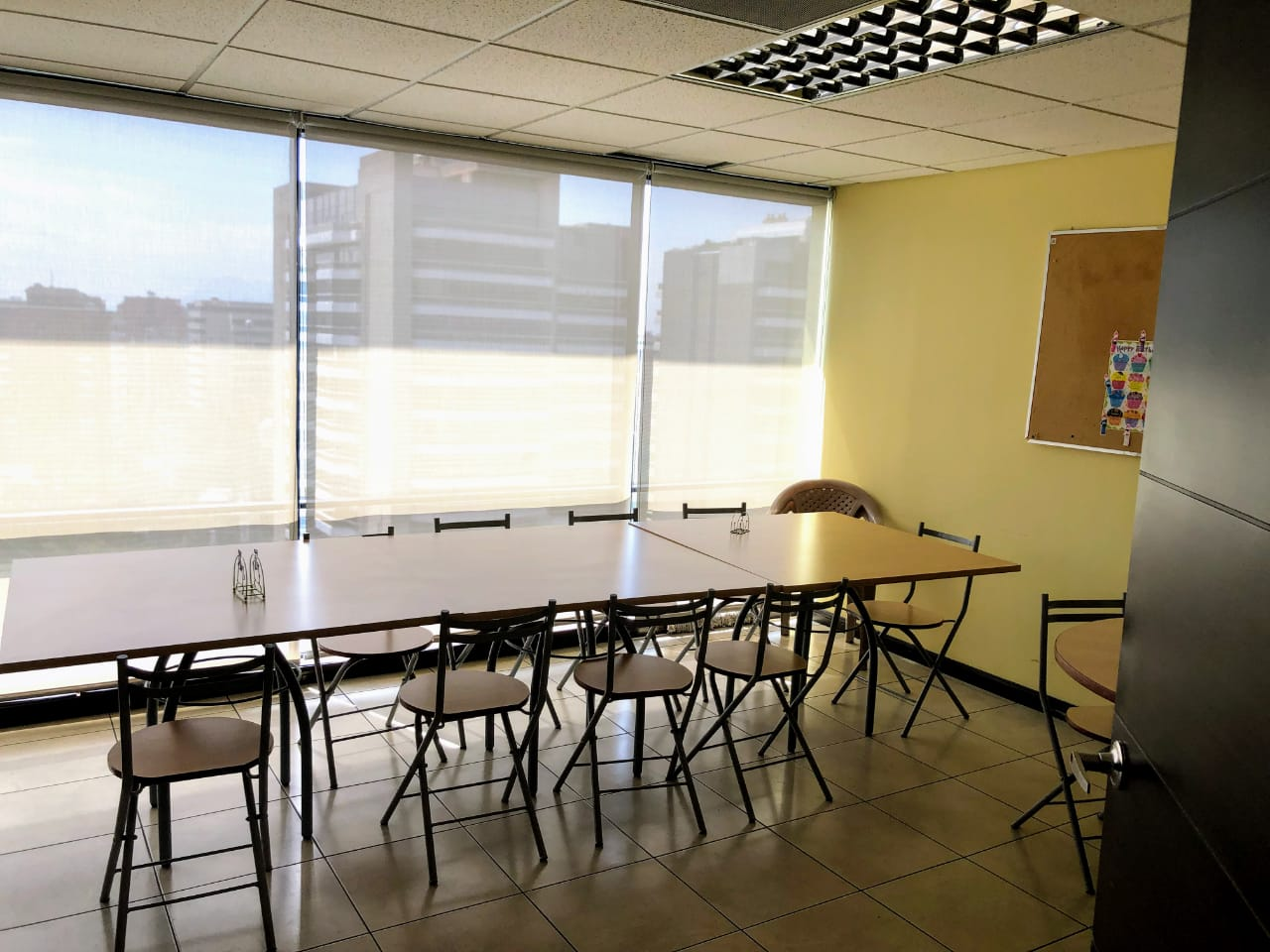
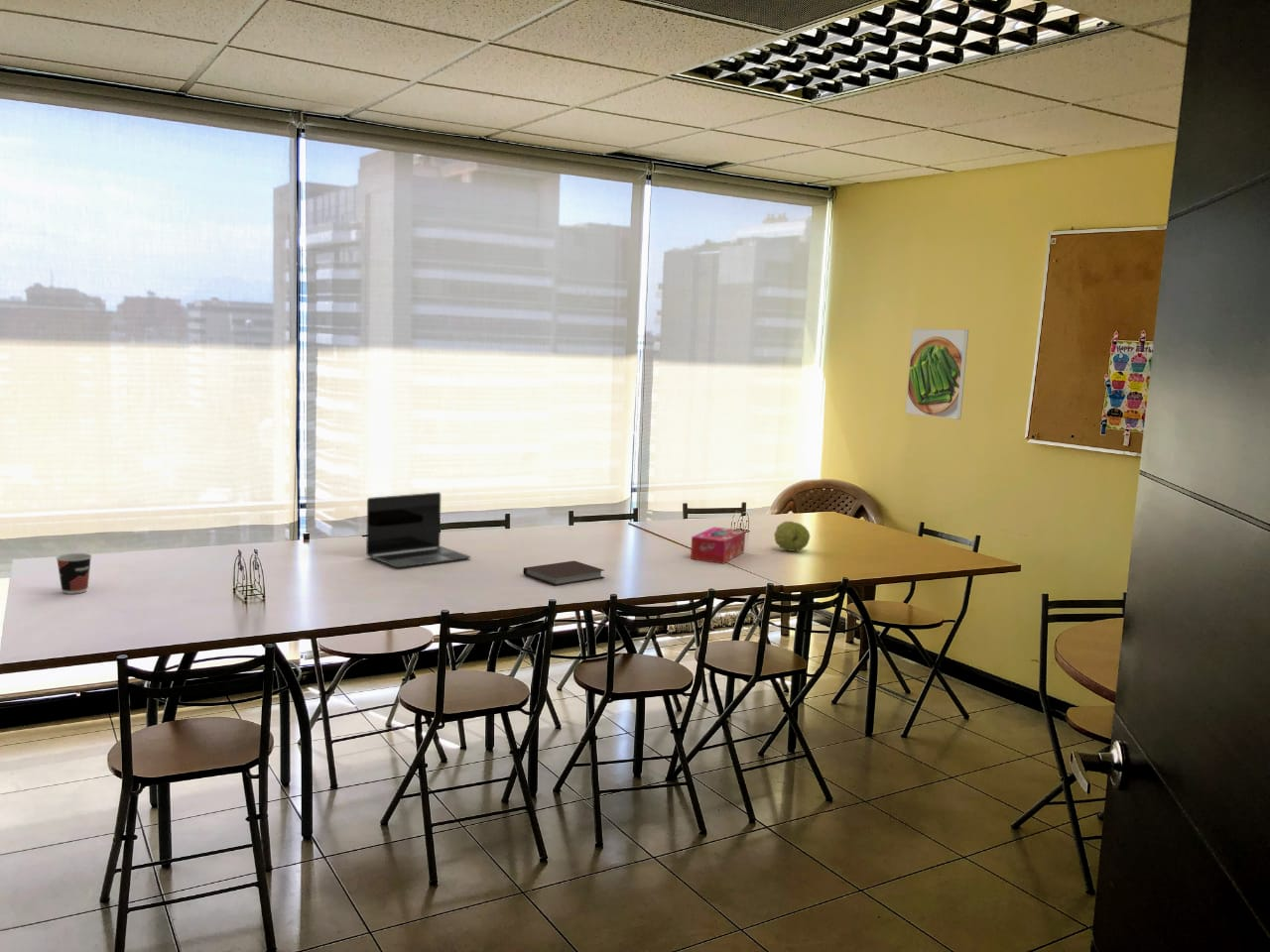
+ tissue box [690,526,746,564]
+ notebook [522,560,605,586]
+ cup [56,552,92,595]
+ laptop [365,492,471,568]
+ fruit [773,520,812,552]
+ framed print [905,328,969,420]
